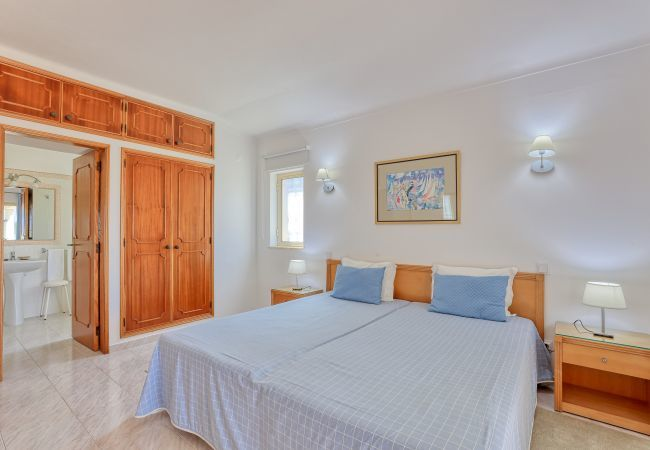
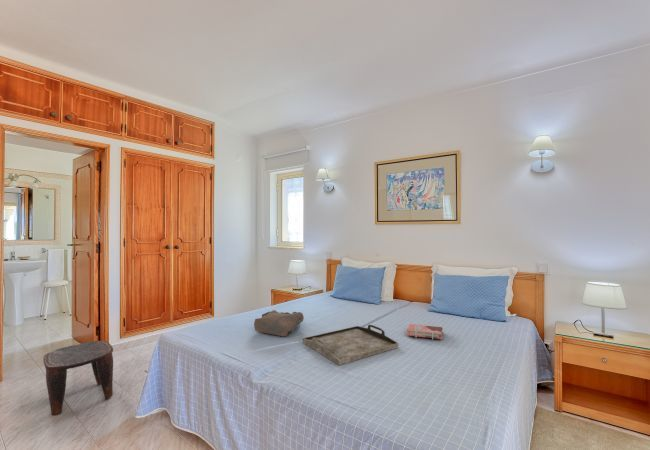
+ phonebook [406,323,444,341]
+ stool [42,340,114,416]
+ serving tray [302,324,399,366]
+ tote bag [253,309,305,337]
